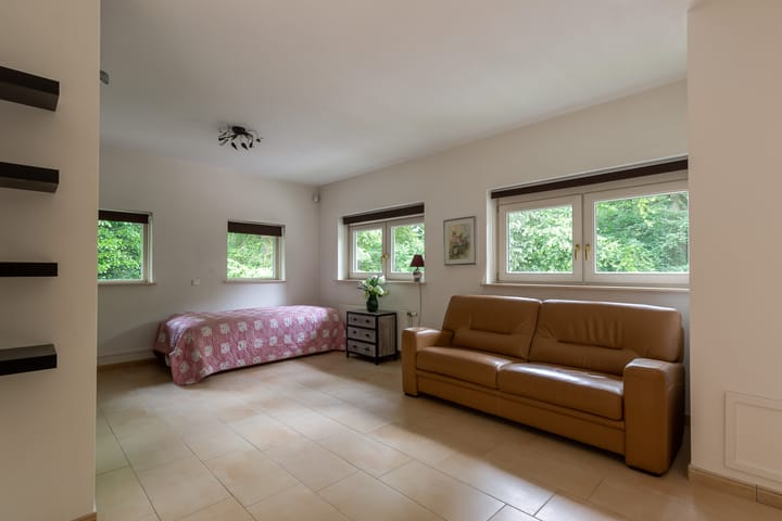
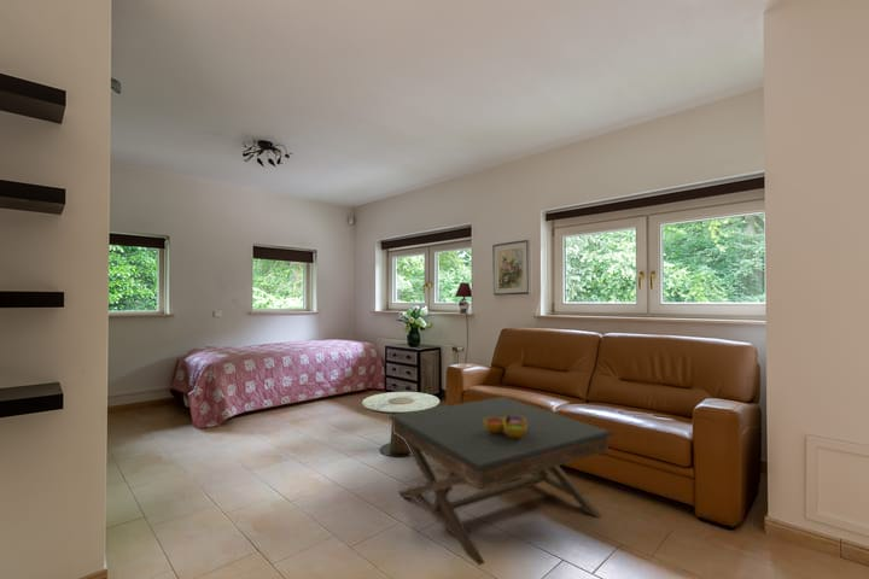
+ coffee table [387,396,614,567]
+ side table [361,391,441,458]
+ decorative bowl [484,415,526,438]
